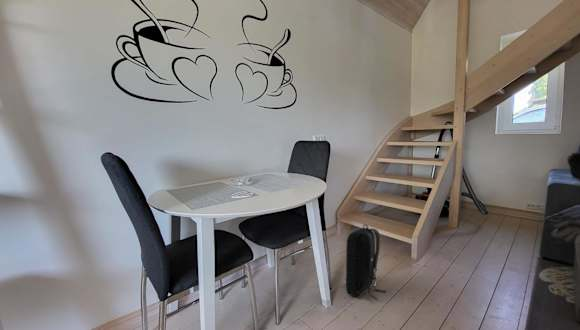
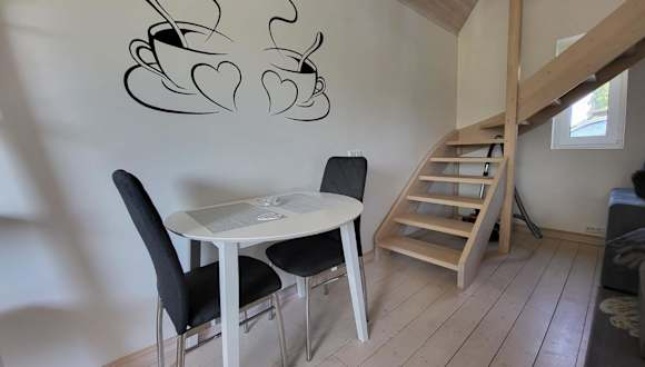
- backpack [345,223,387,301]
